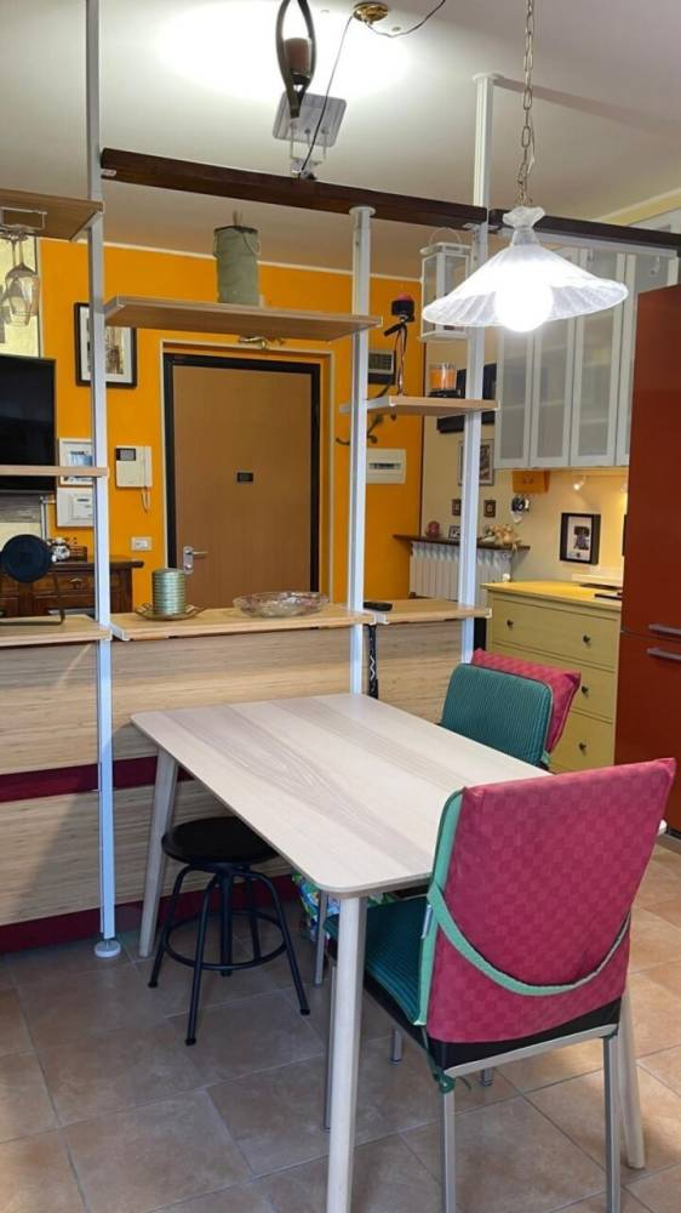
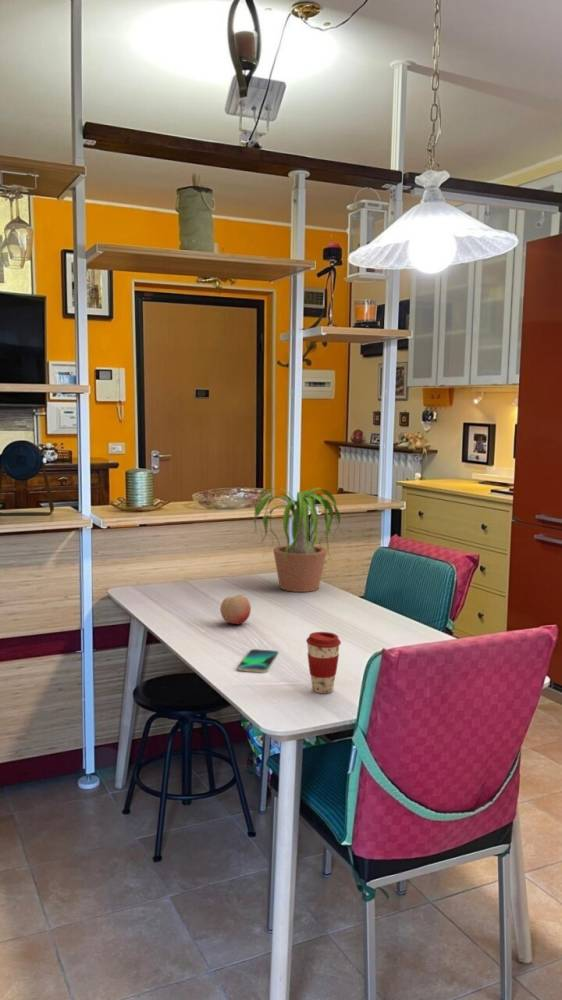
+ potted plant [237,487,352,593]
+ coffee cup [305,631,342,694]
+ fruit [219,594,252,625]
+ smartphone [237,648,280,674]
